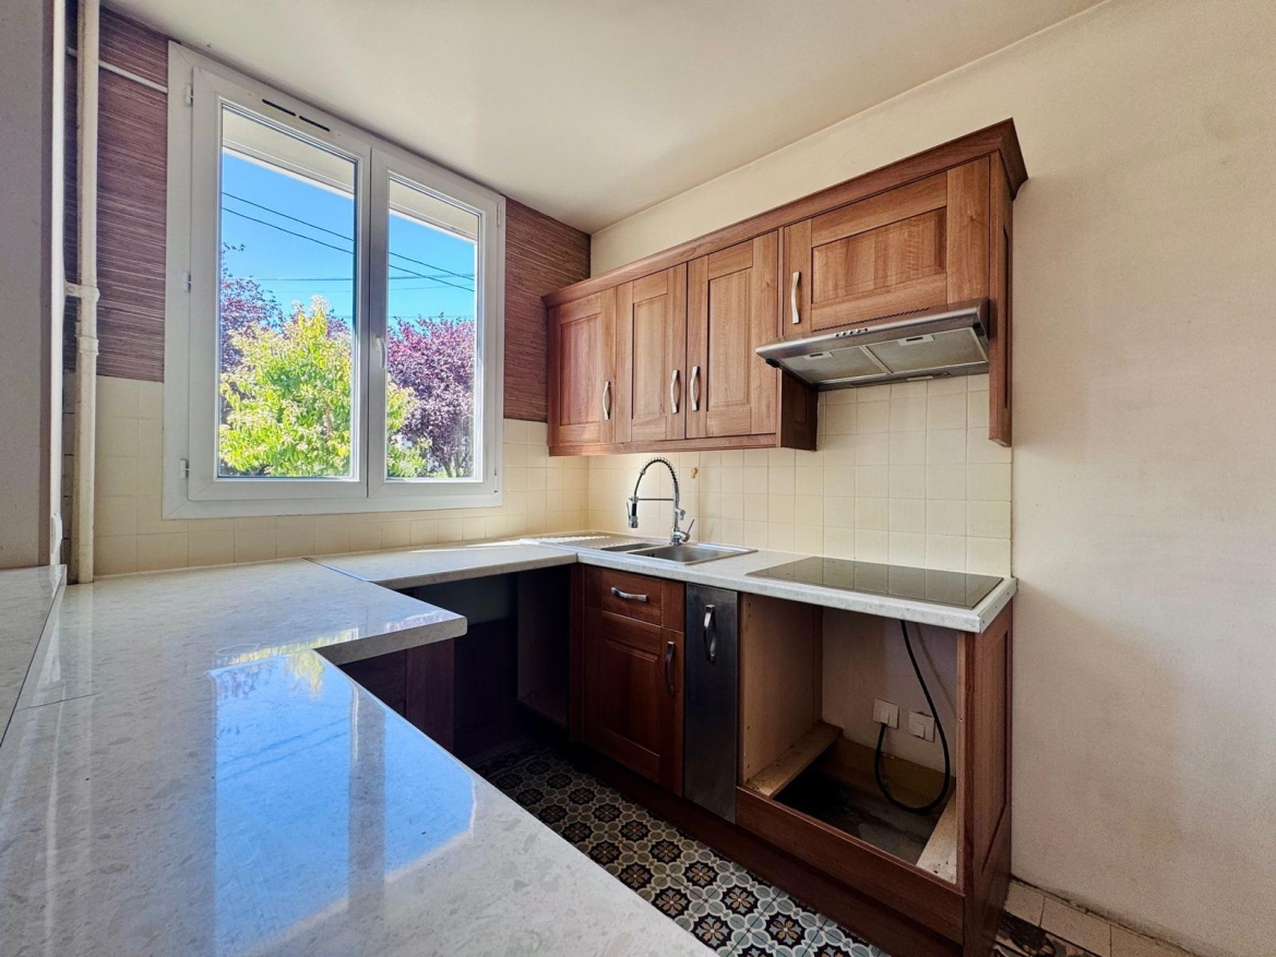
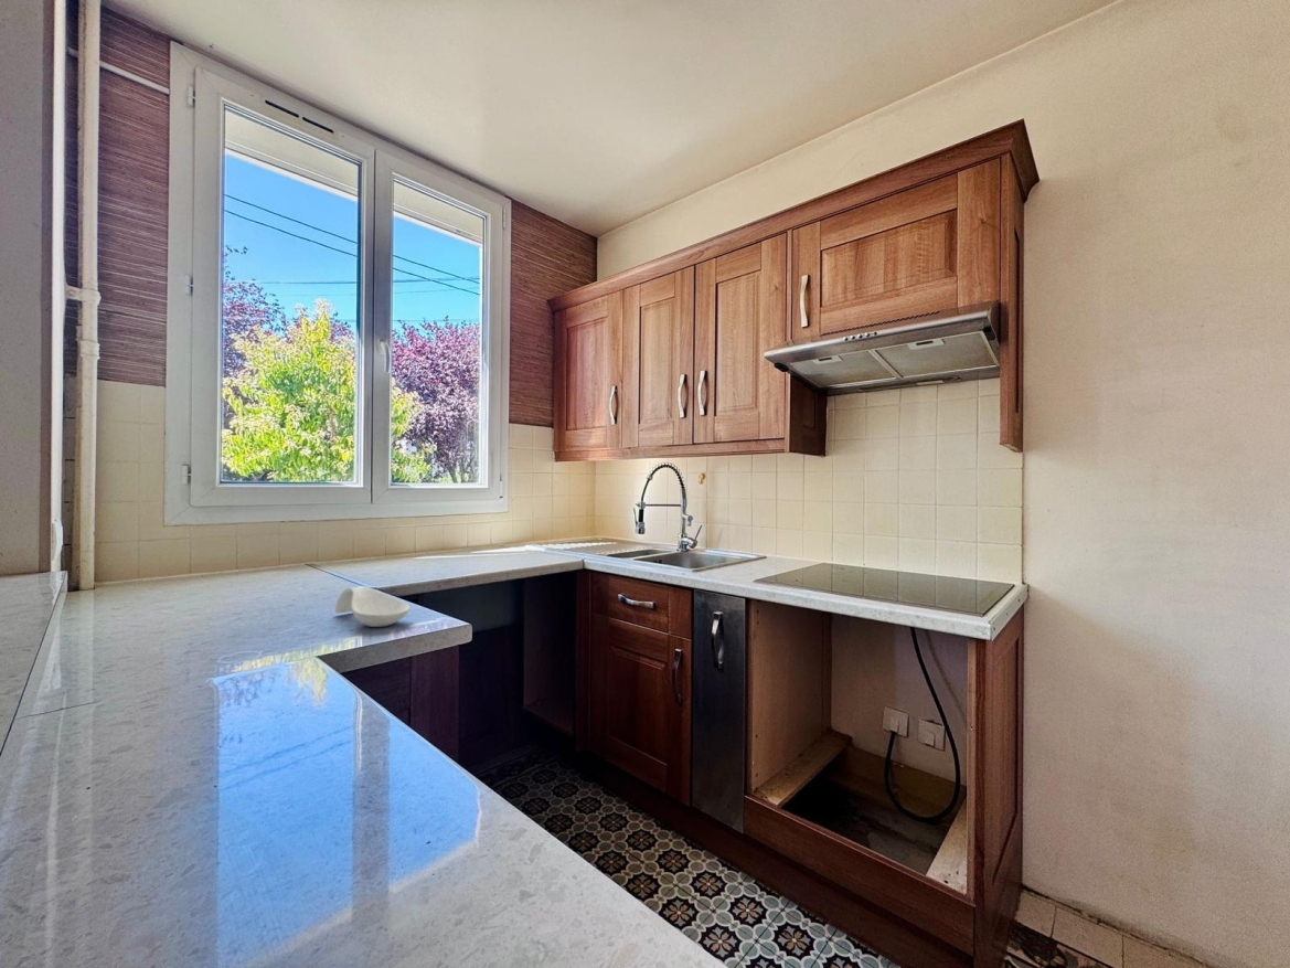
+ spoon rest [334,585,411,628]
